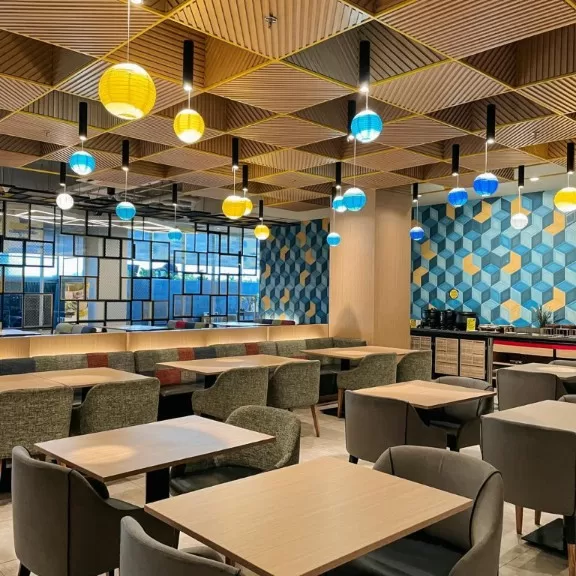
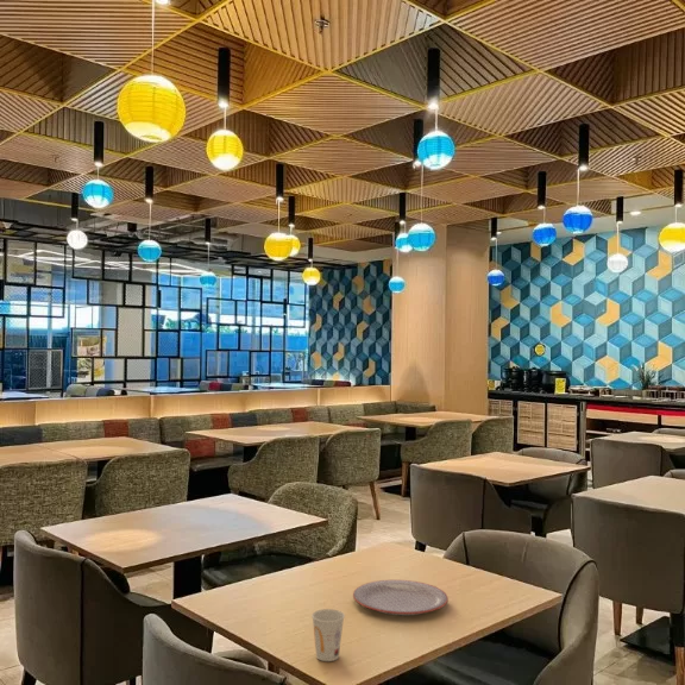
+ cup [310,608,346,662]
+ plate [352,579,450,616]
